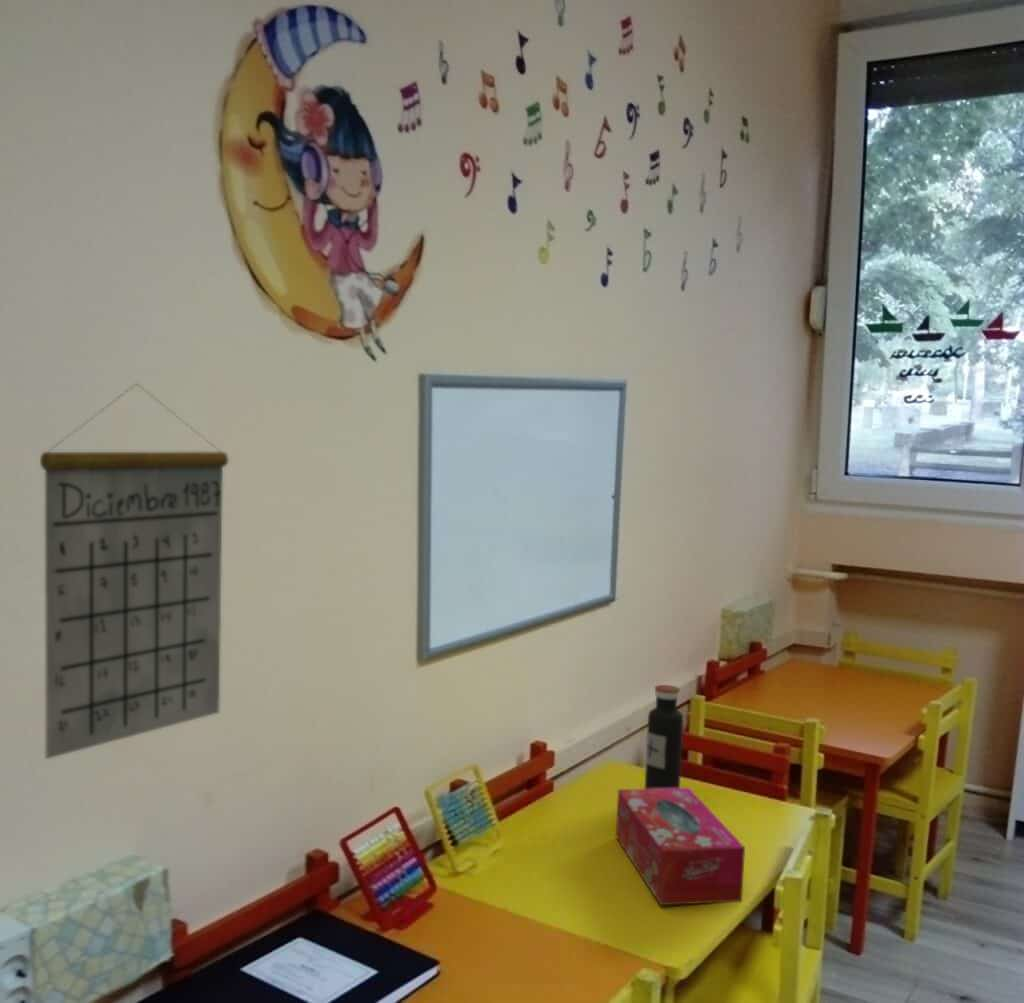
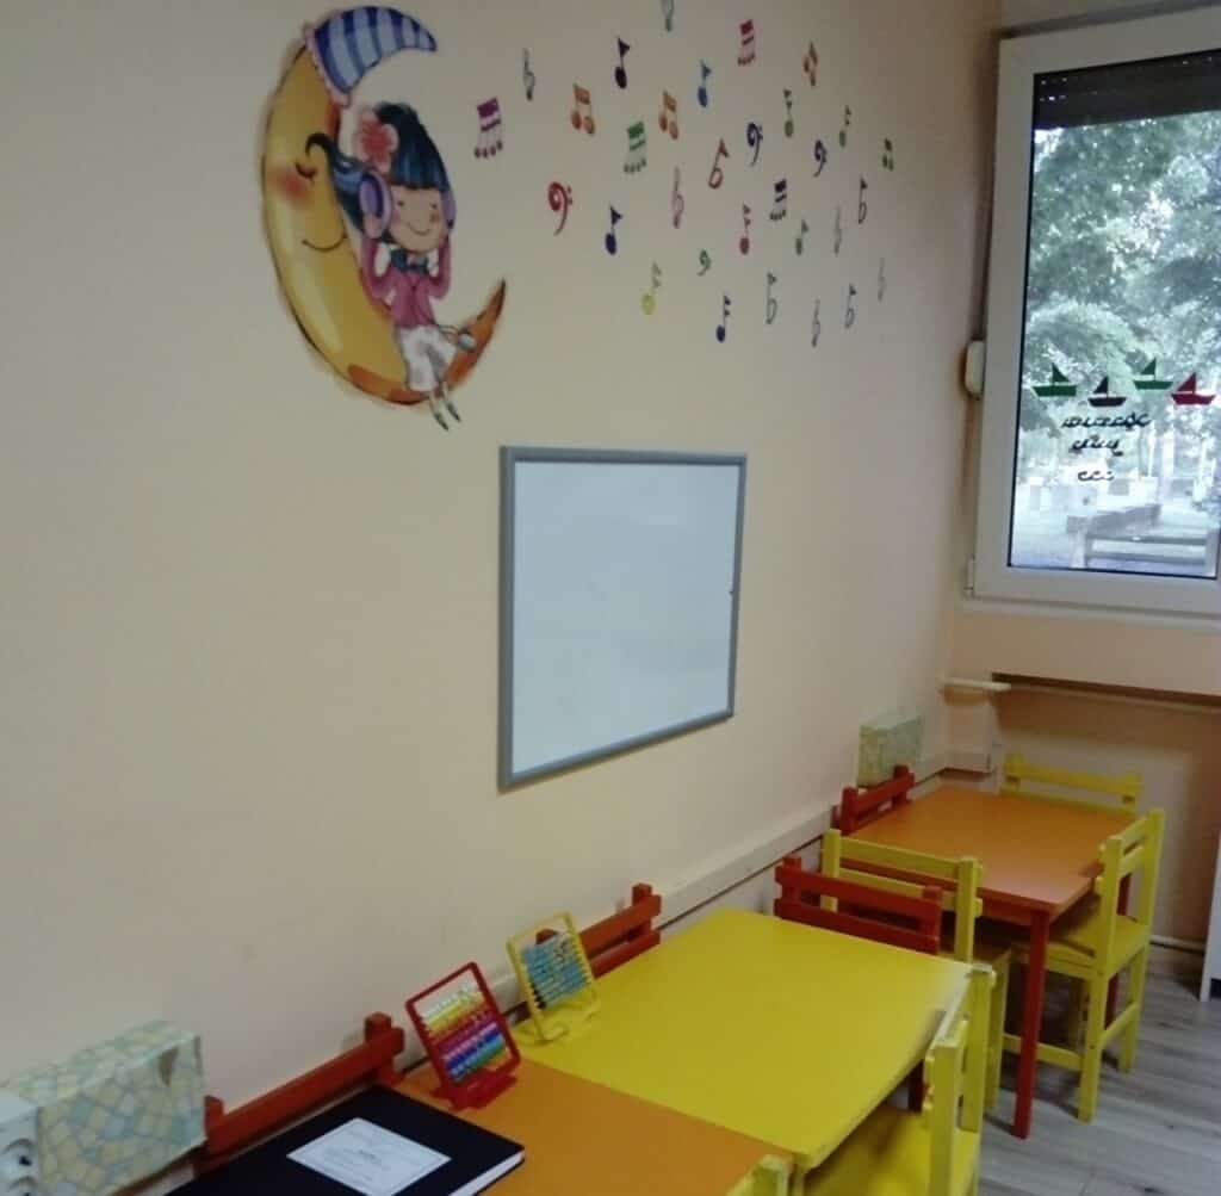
- water bottle [644,684,684,789]
- tissue box [615,786,746,906]
- calendar [39,382,230,760]
